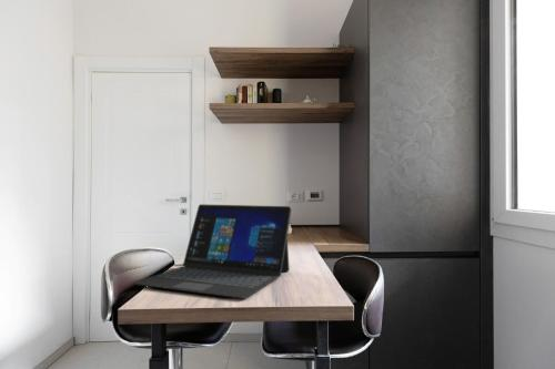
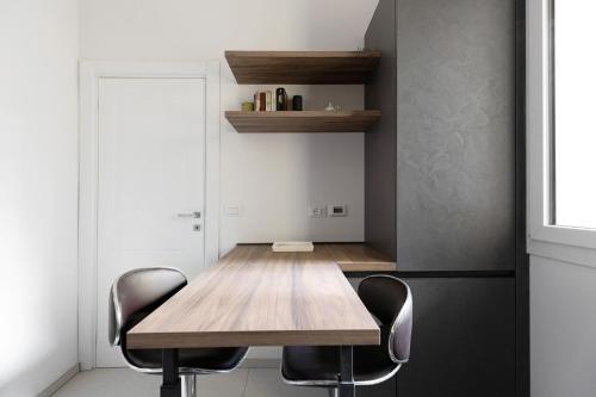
- laptop [131,203,293,300]
